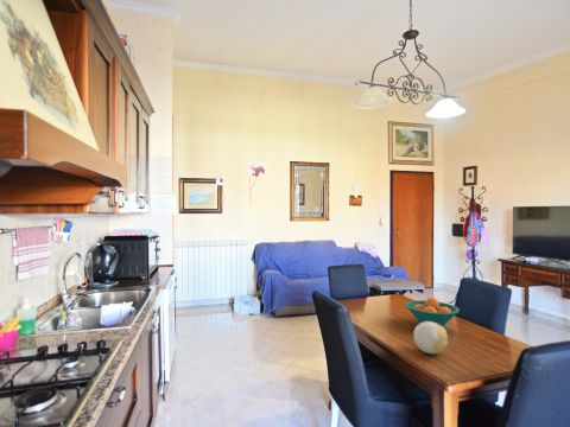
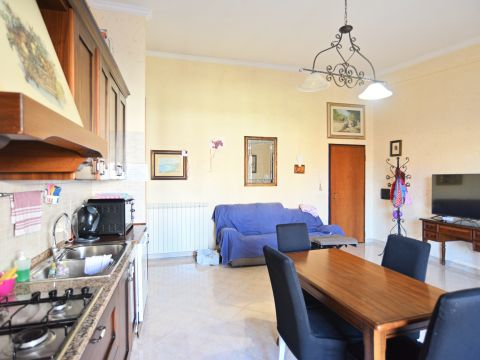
- decorative ball [413,321,449,355]
- fruit bowl [405,297,461,329]
